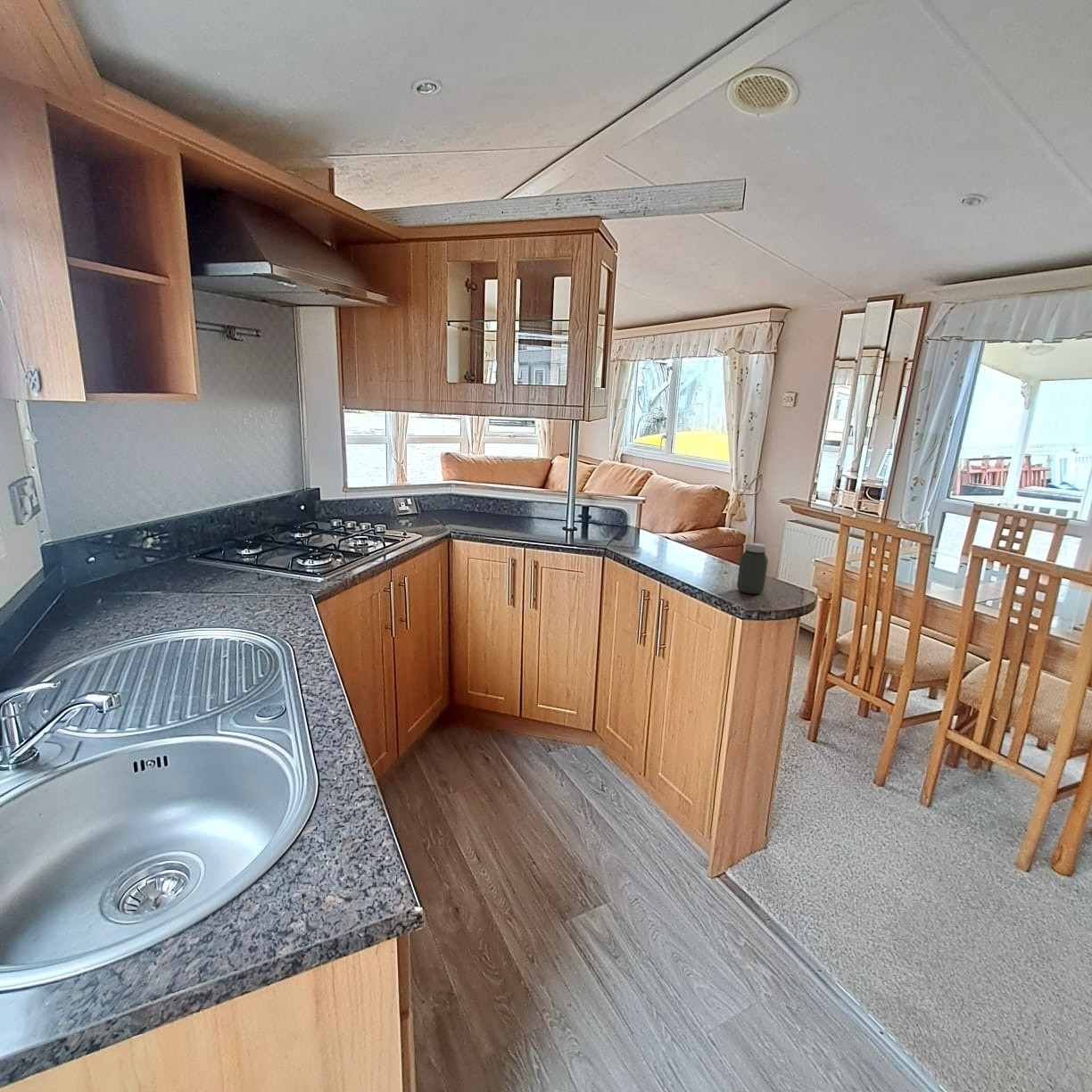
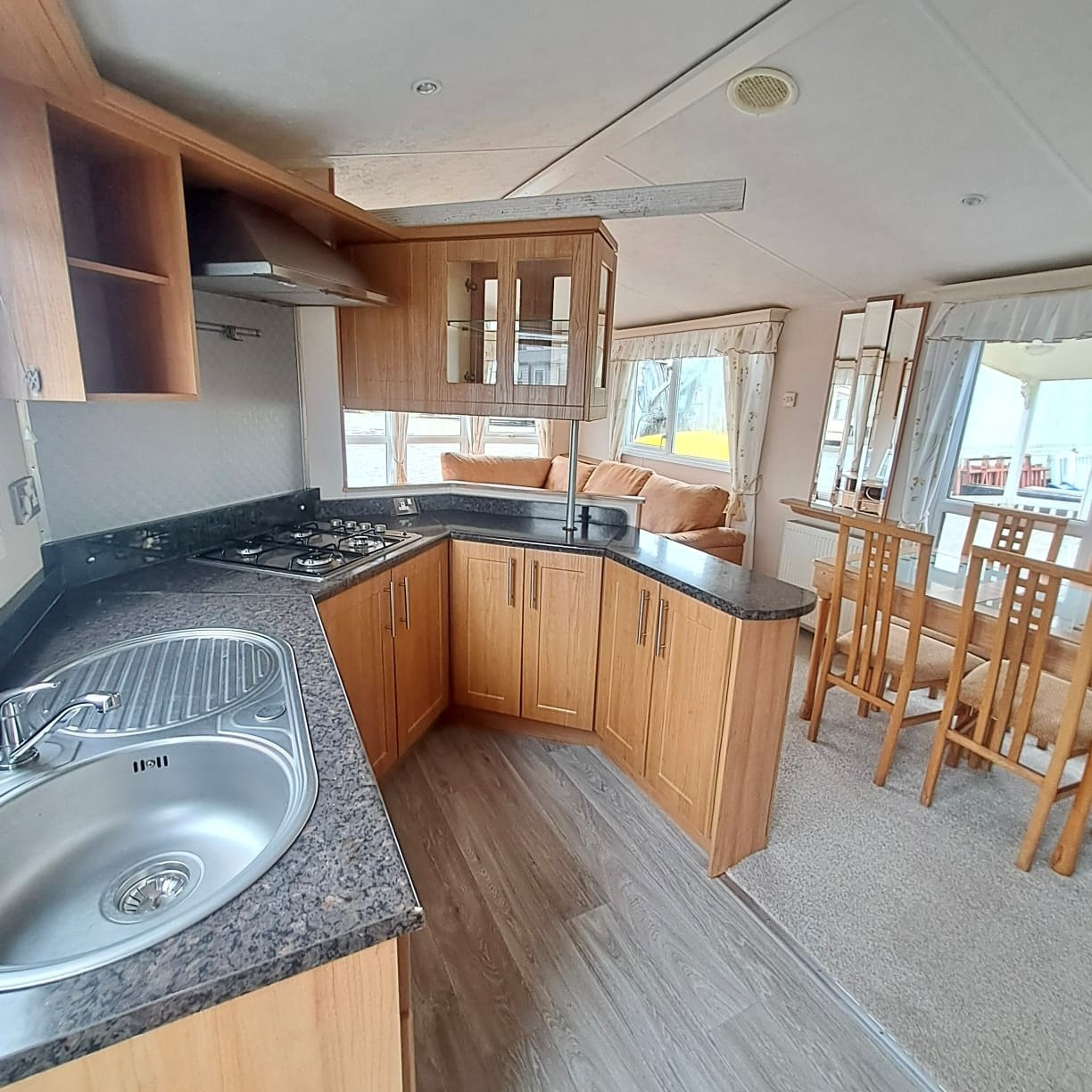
- jar [736,542,769,595]
